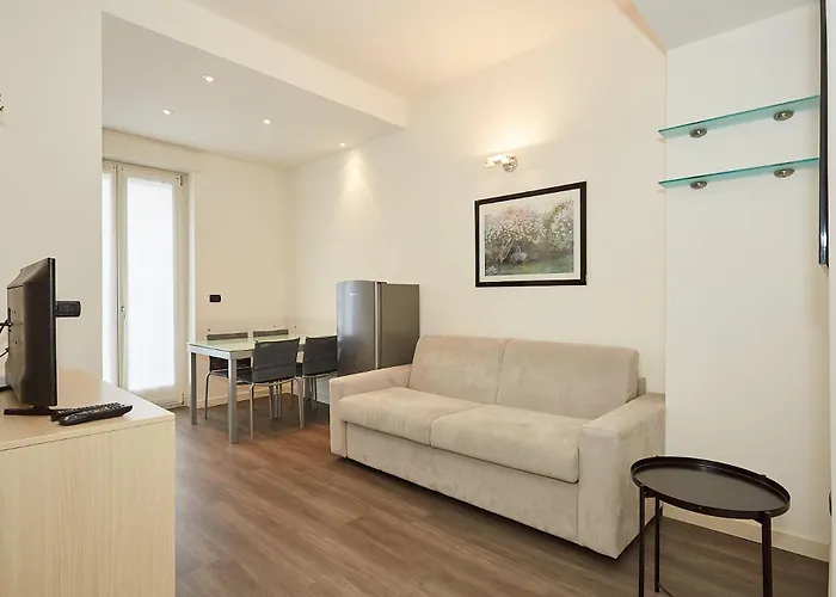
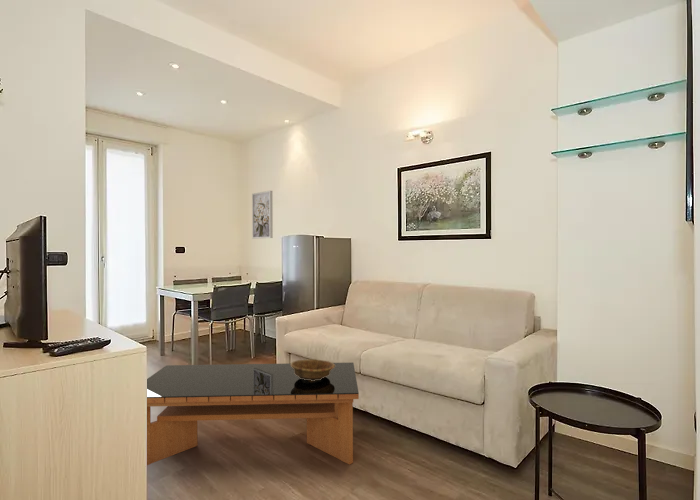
+ wall art [251,190,274,240]
+ coffee table [146,361,360,466]
+ decorative bowl [291,359,335,381]
